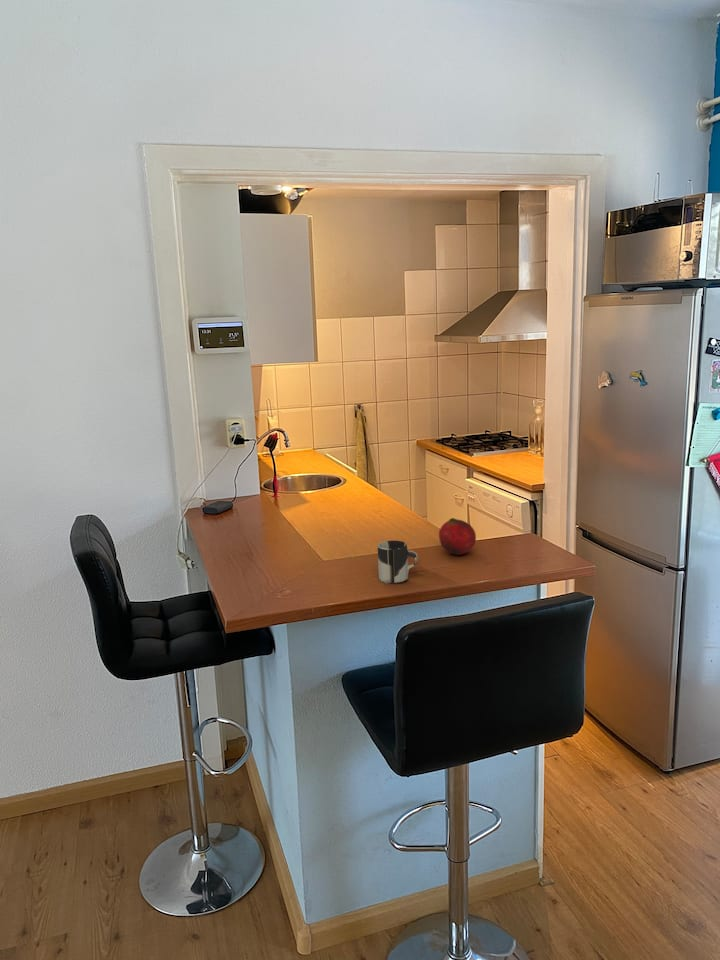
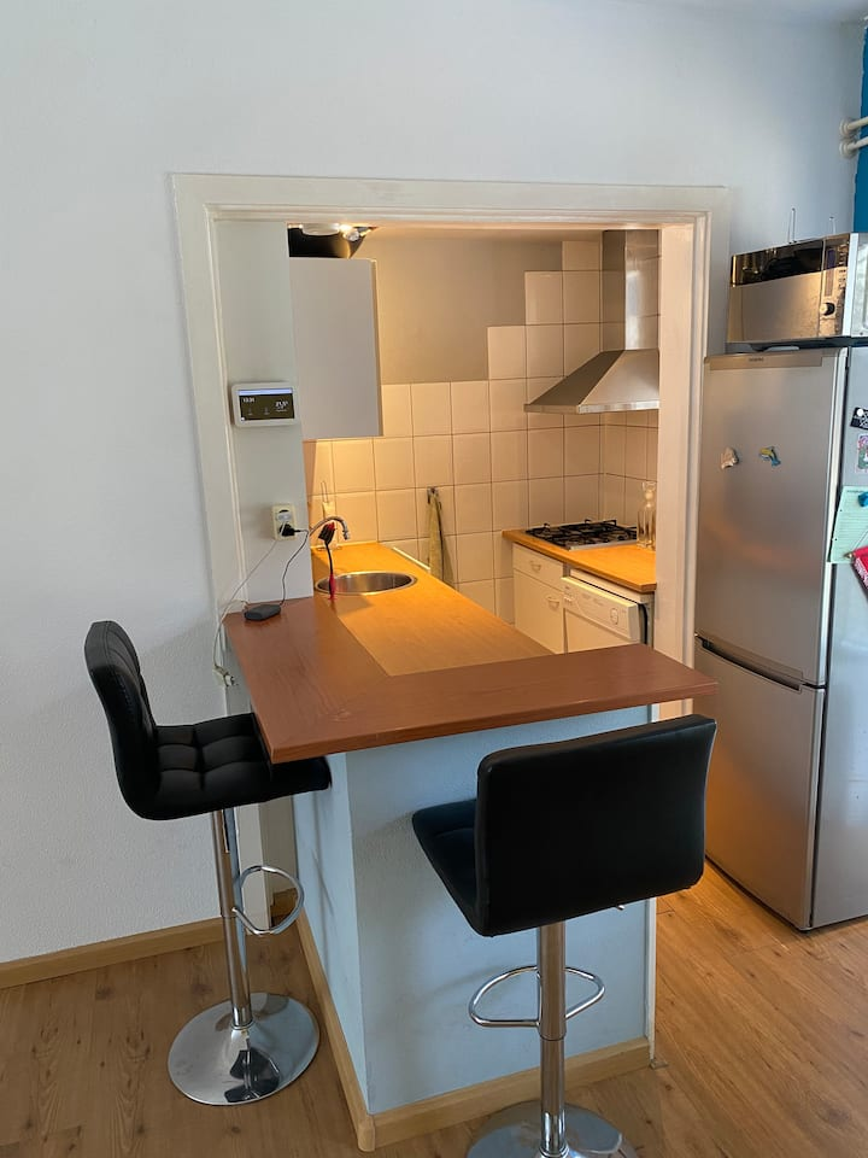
- cup [377,540,419,585]
- fruit [438,517,477,556]
